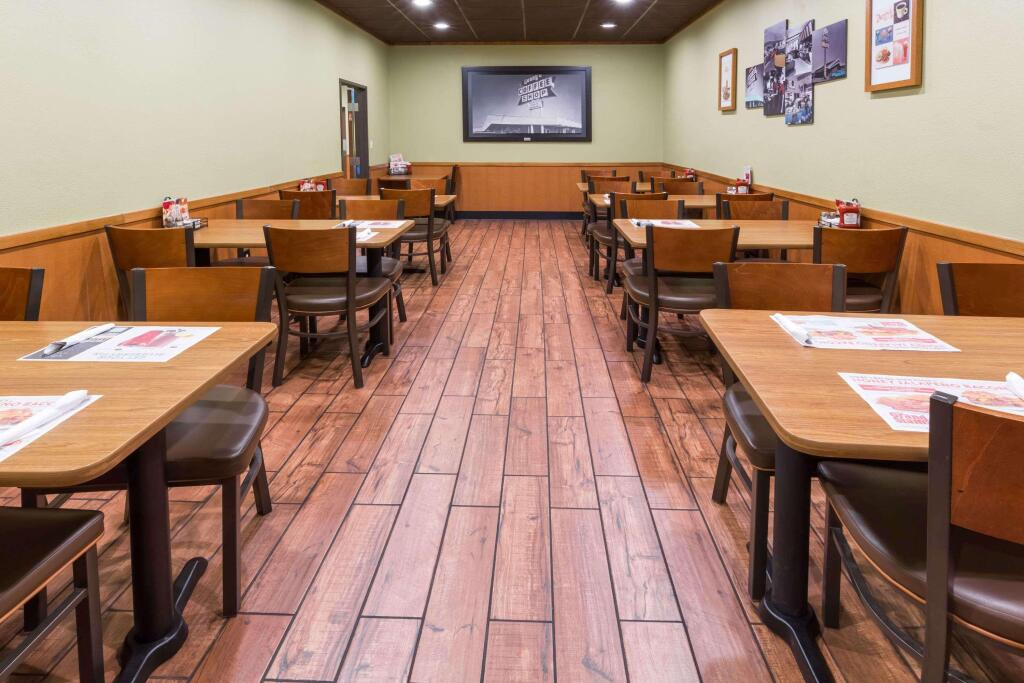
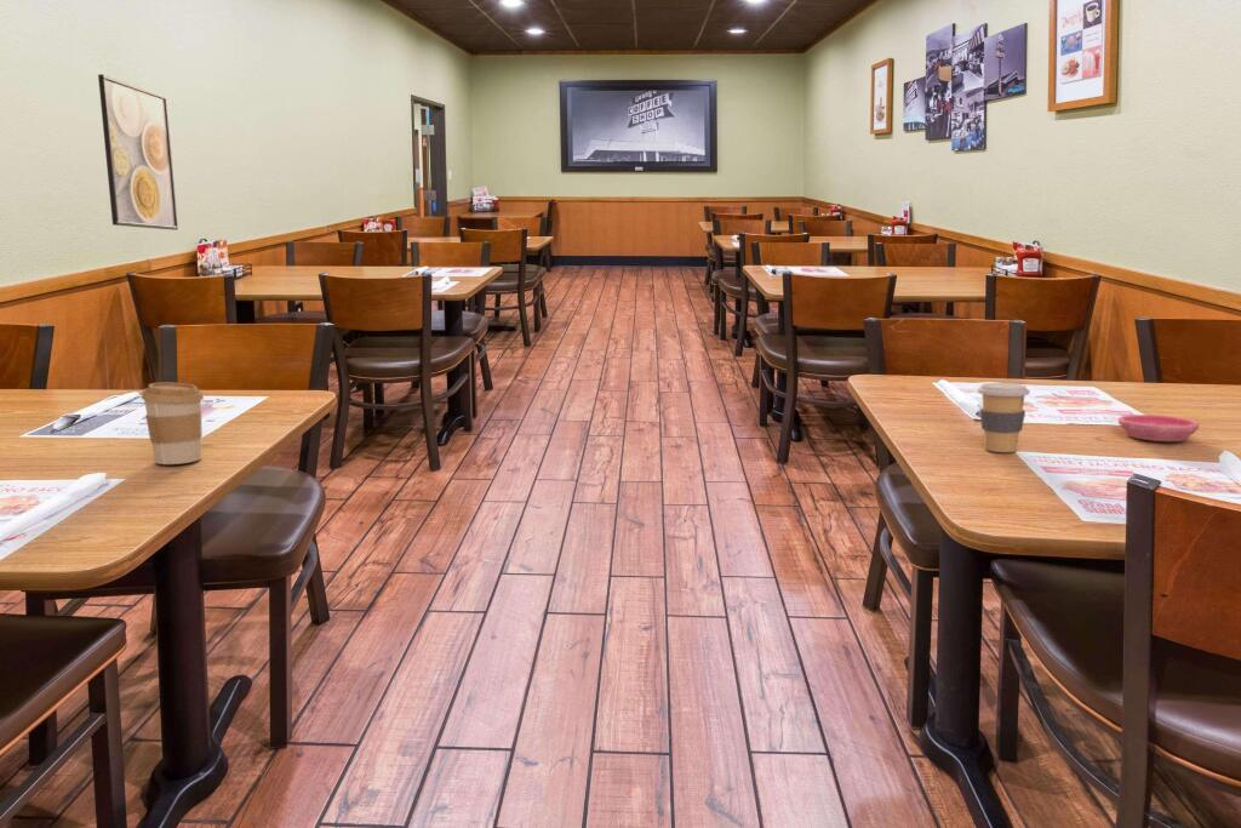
+ coffee cup [141,382,205,466]
+ saucer [1117,413,1200,442]
+ coffee cup [976,382,1031,453]
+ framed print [97,73,179,232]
